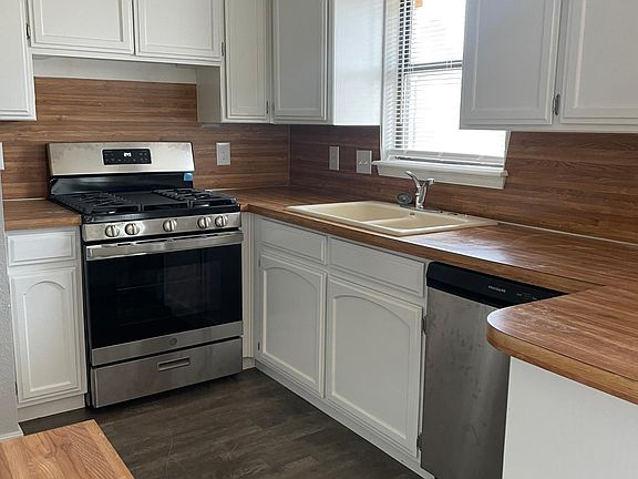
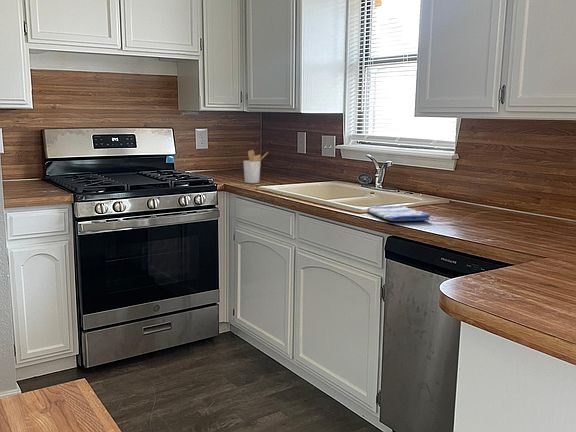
+ dish towel [367,204,431,222]
+ utensil holder [242,149,269,184]
